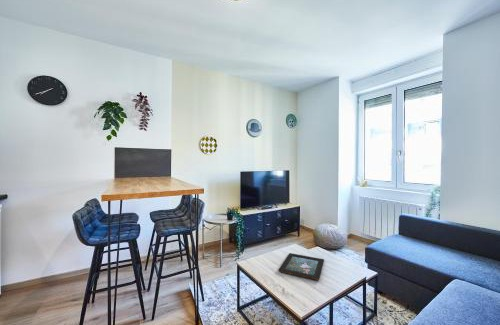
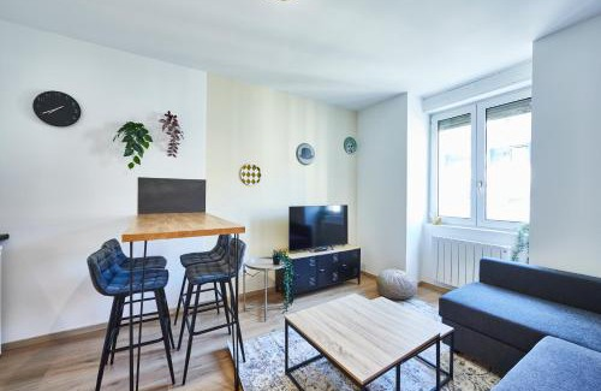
- decorative tray [278,252,325,281]
